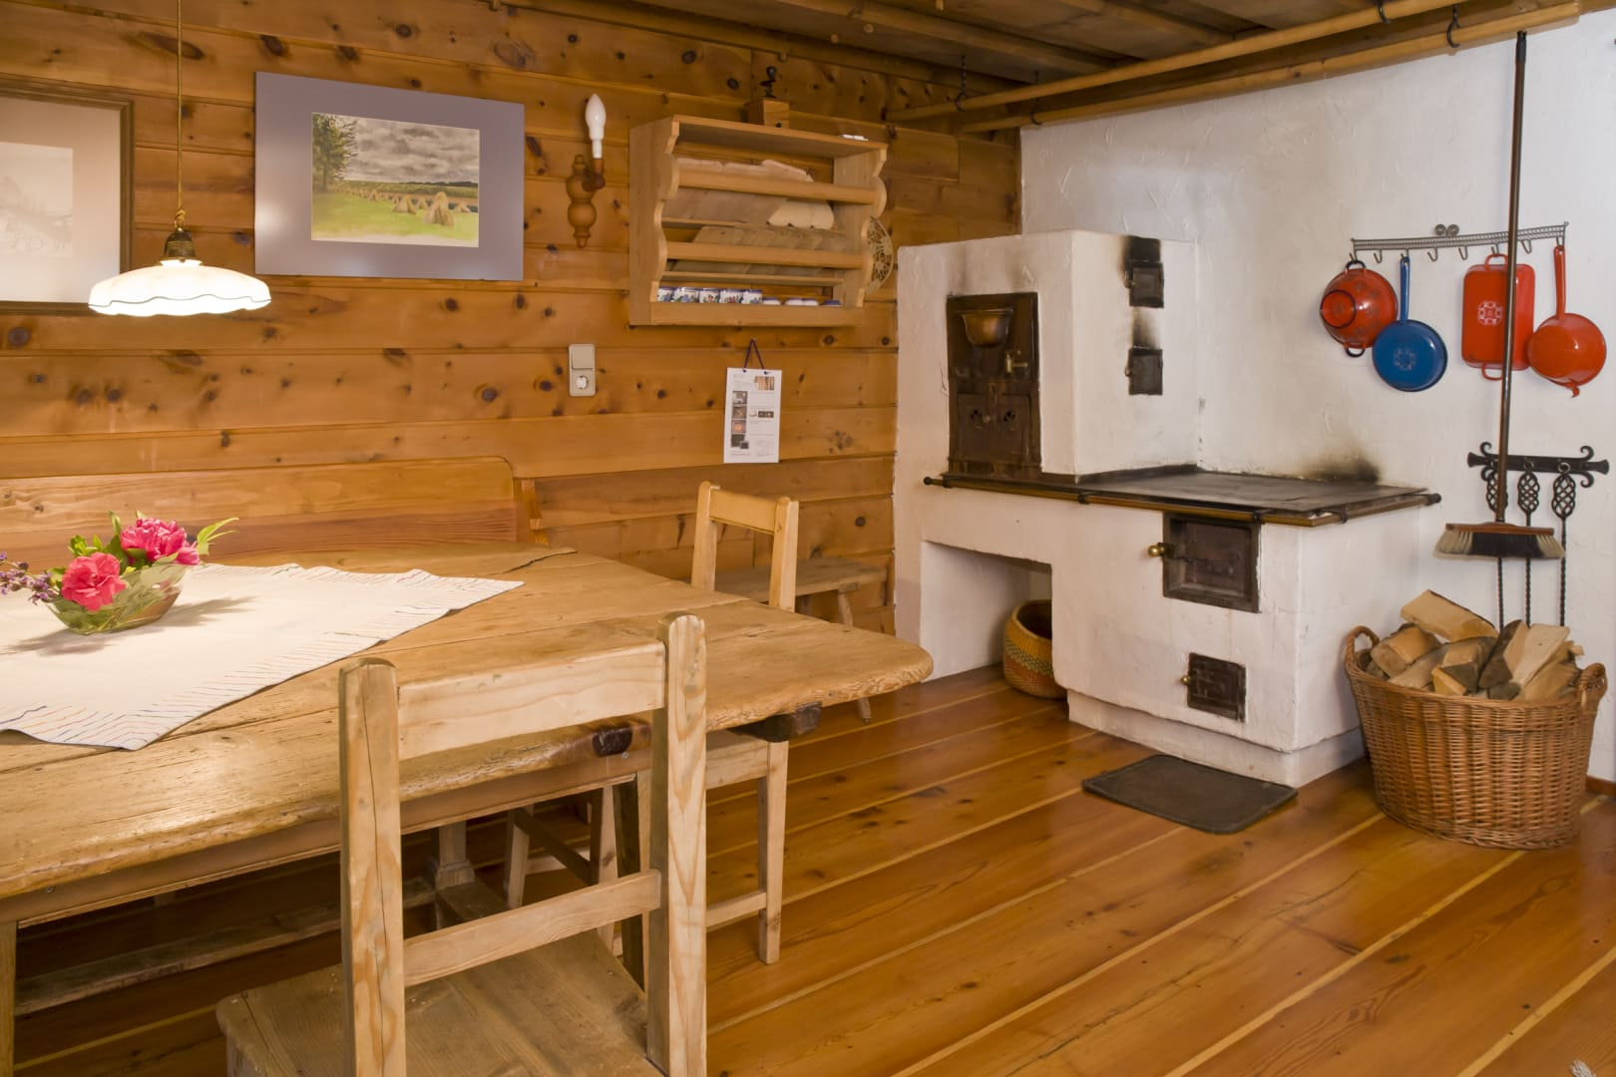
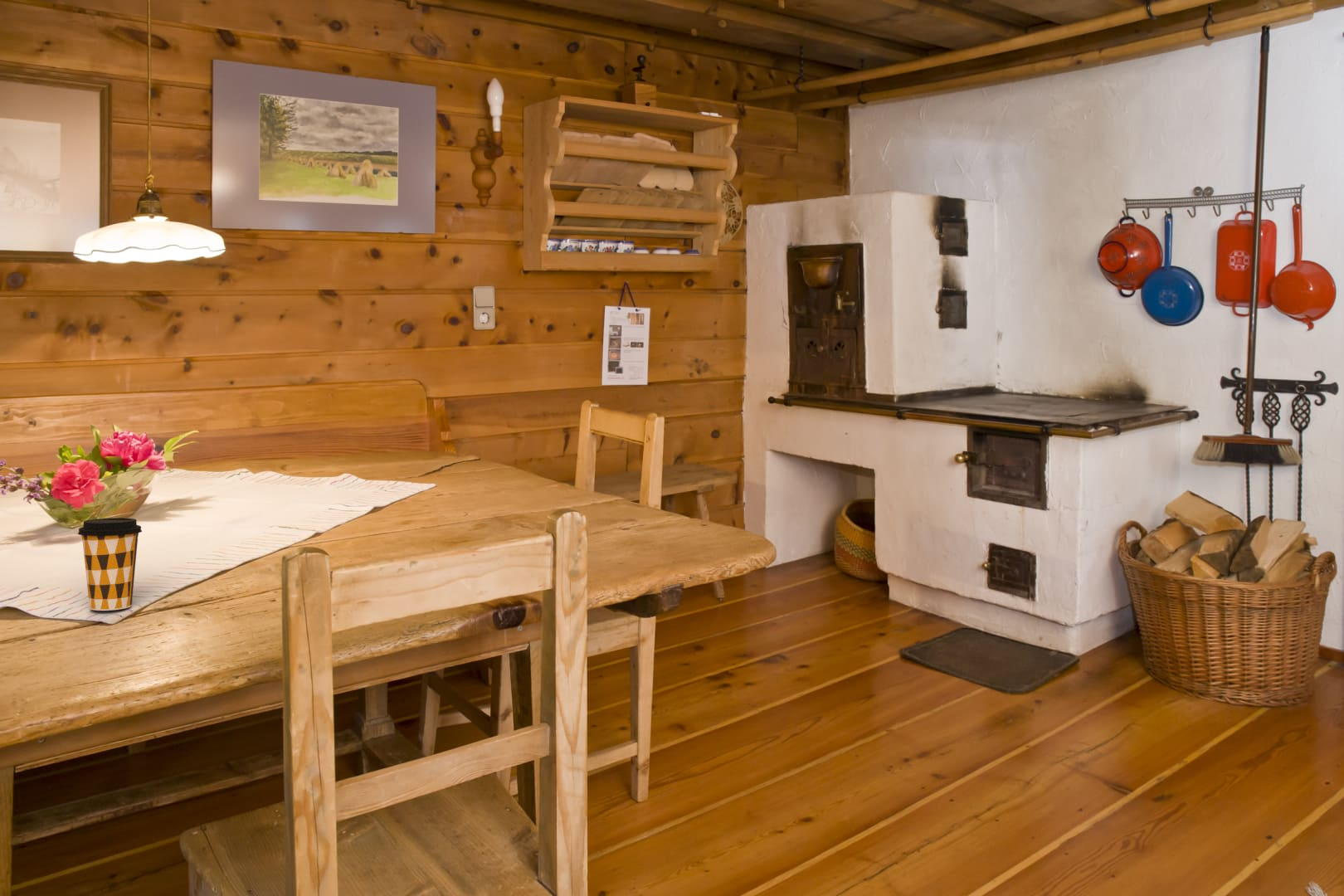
+ coffee cup [77,517,143,611]
